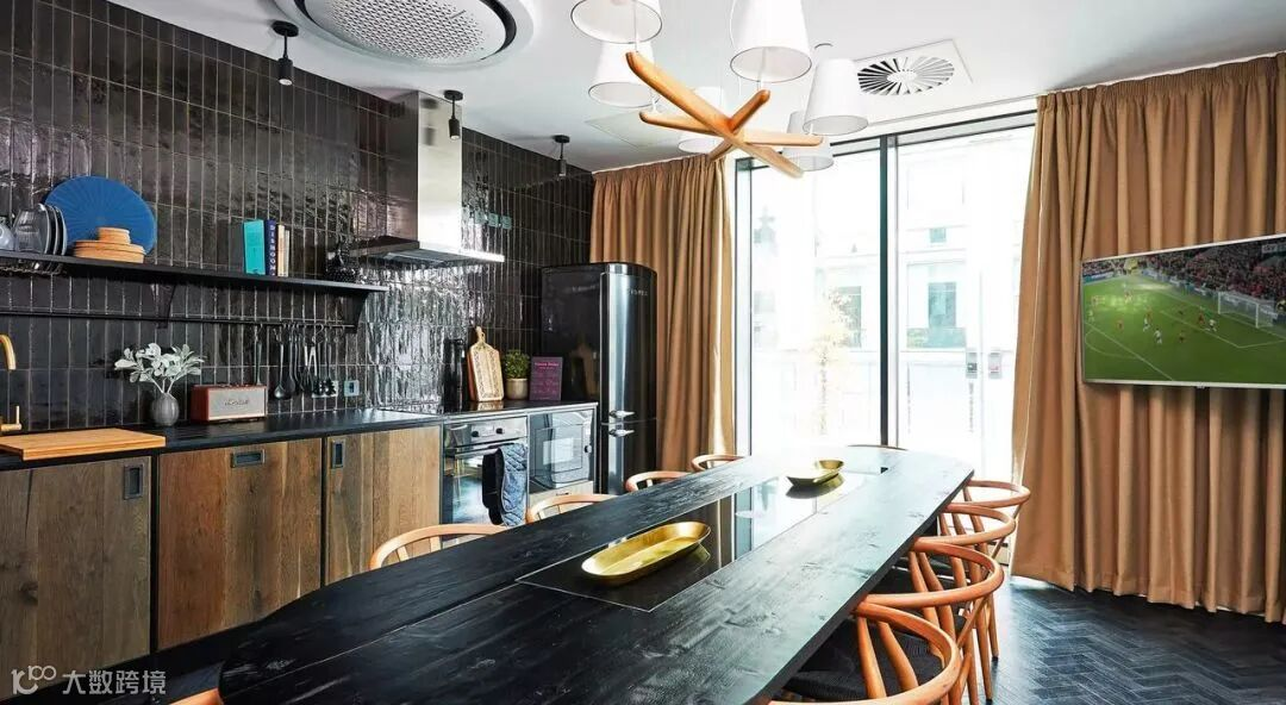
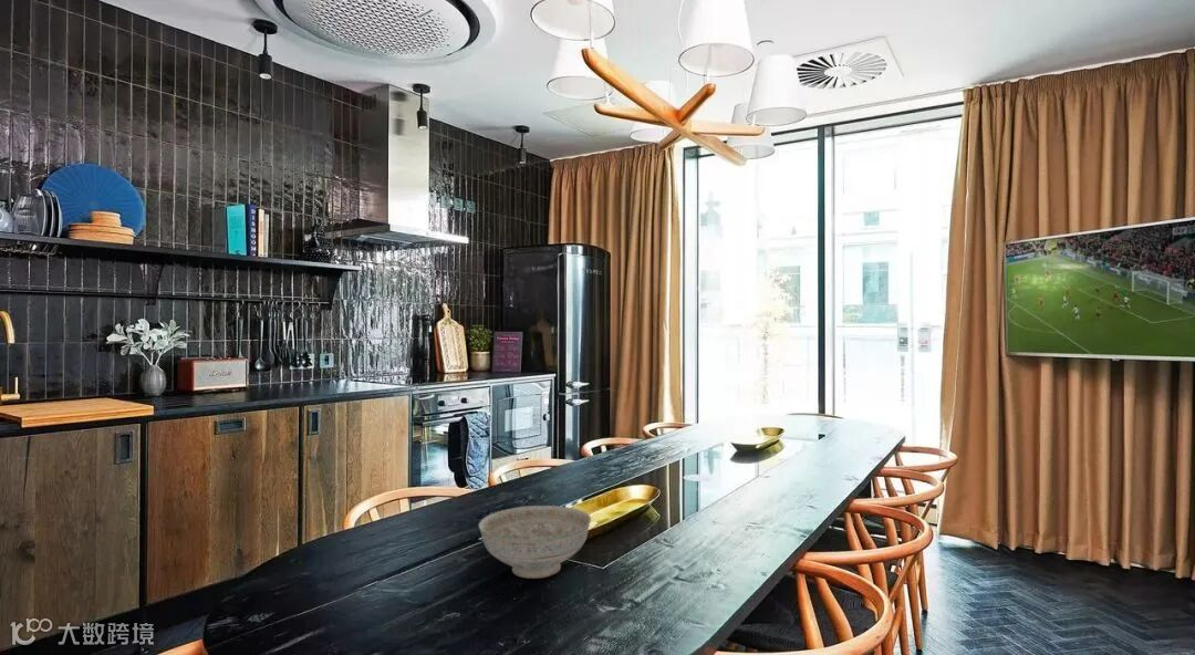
+ decorative bowl [478,505,592,580]
